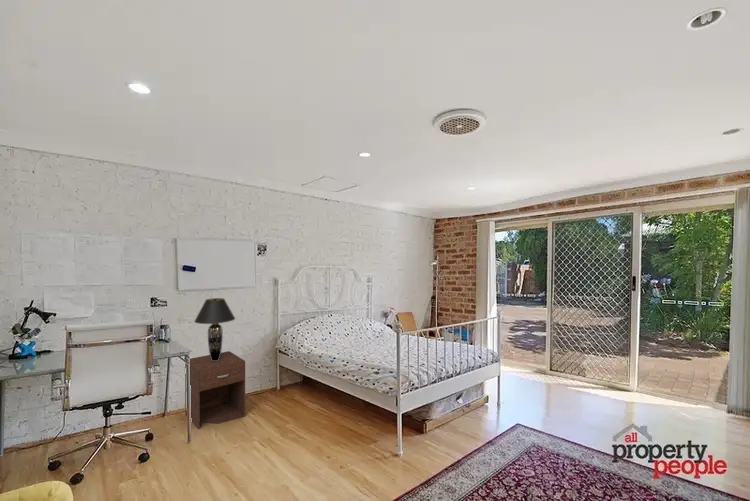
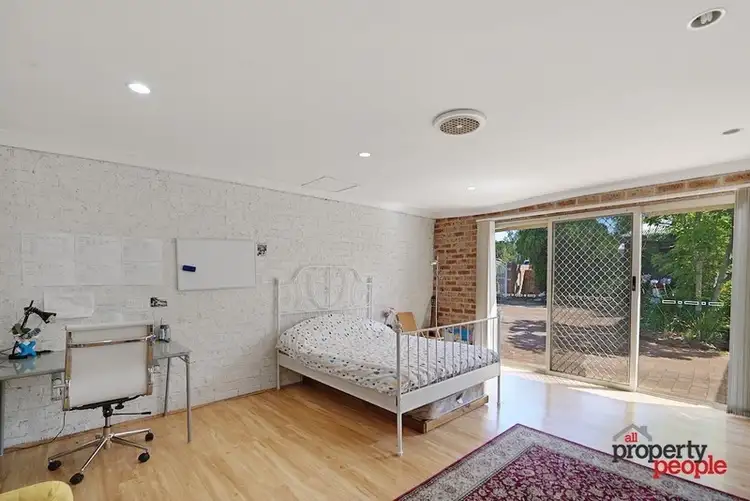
- table lamp [193,297,236,361]
- nightstand [184,350,246,430]
